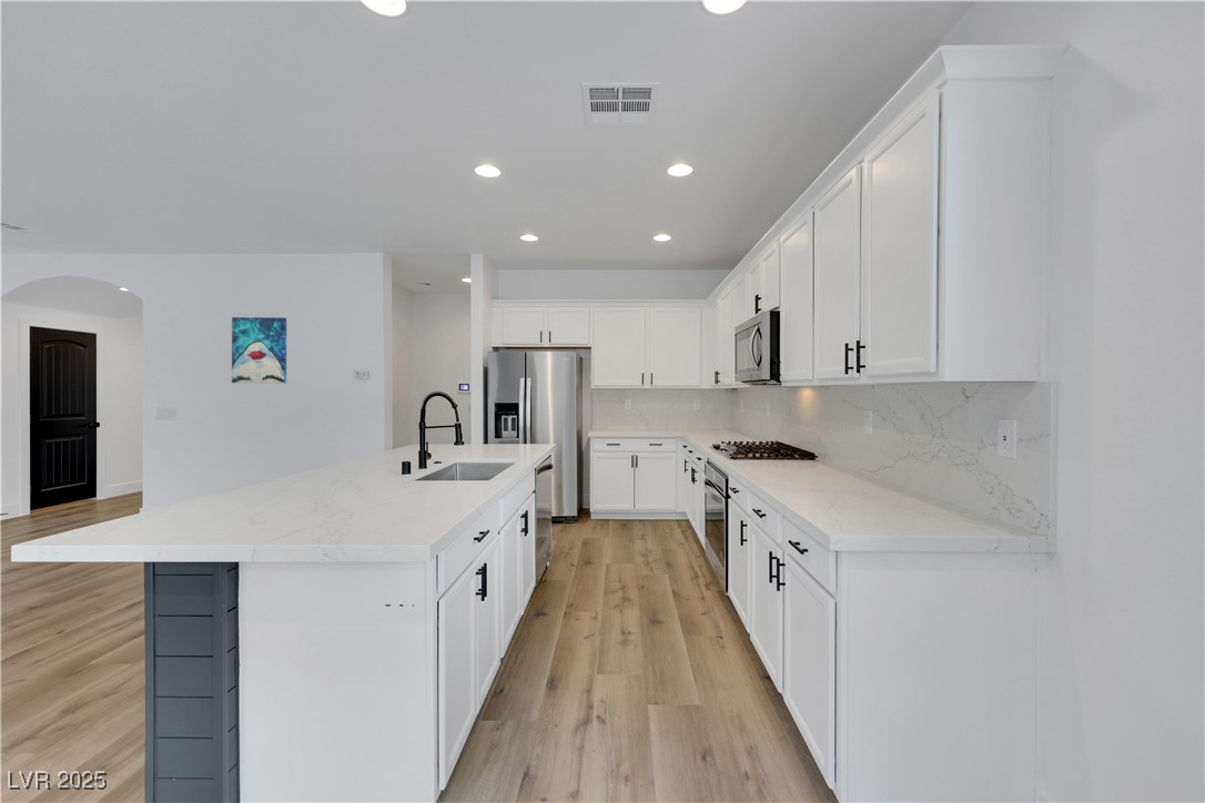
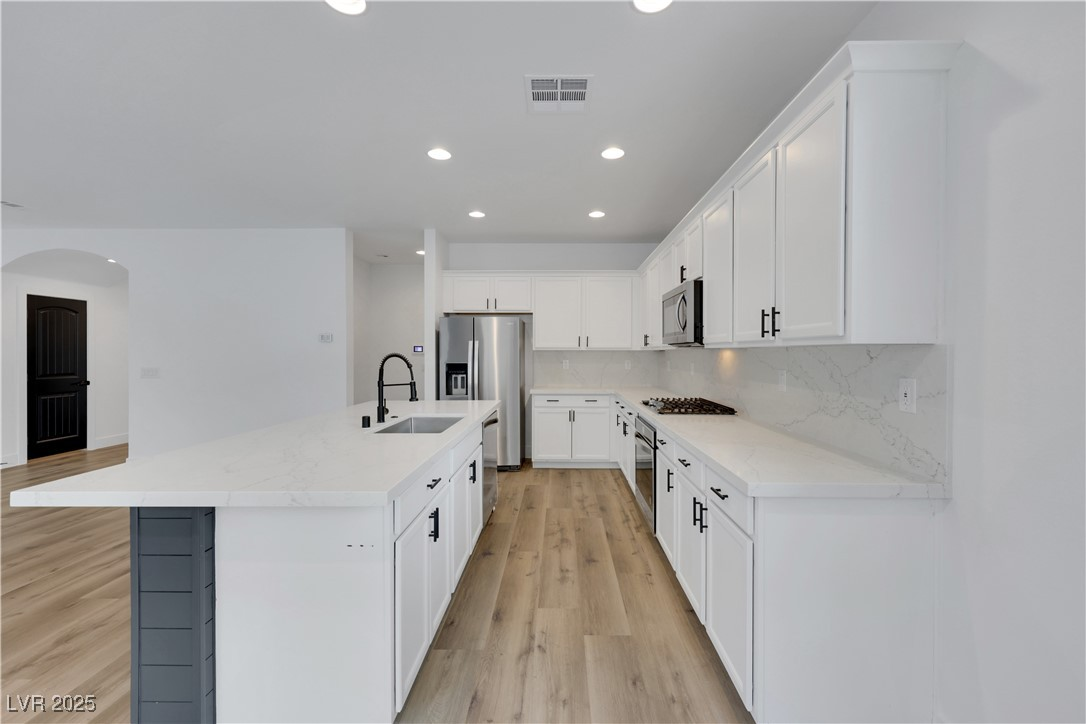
- wall art [231,316,287,385]
